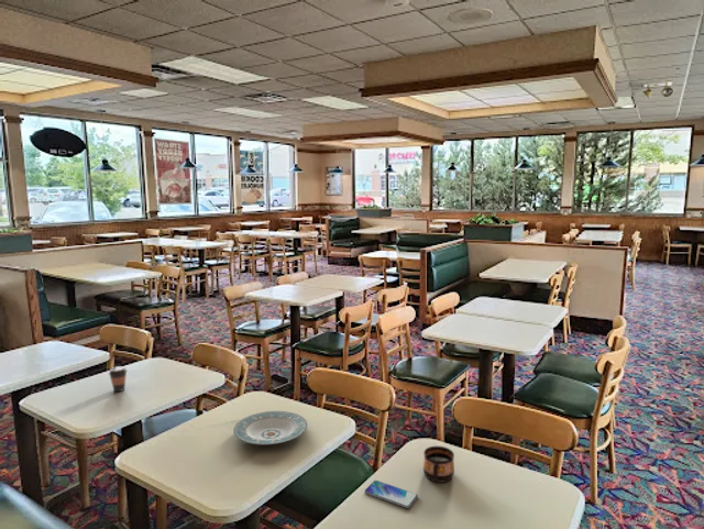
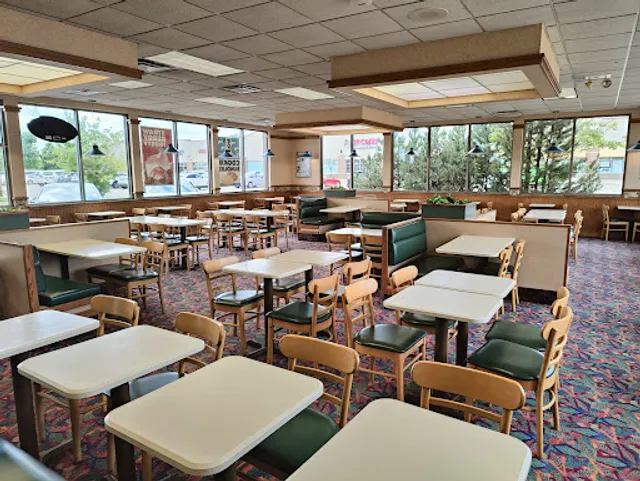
- coffee cup [108,365,129,393]
- cup [422,445,455,484]
- smartphone [364,480,419,509]
- plate [232,410,308,445]
